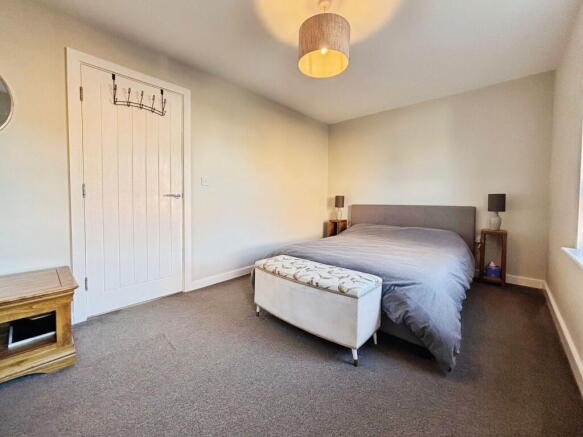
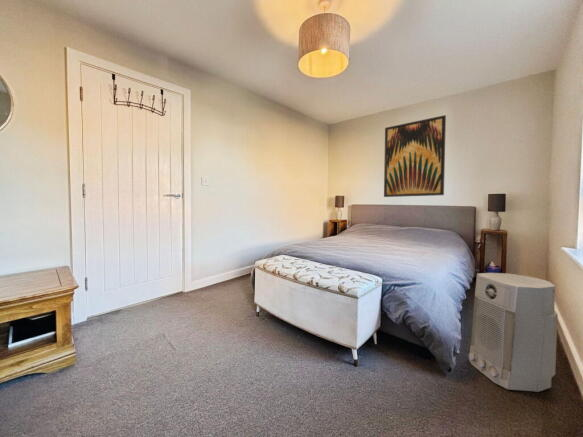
+ wall art [383,114,447,198]
+ air purifier [468,272,559,393]
